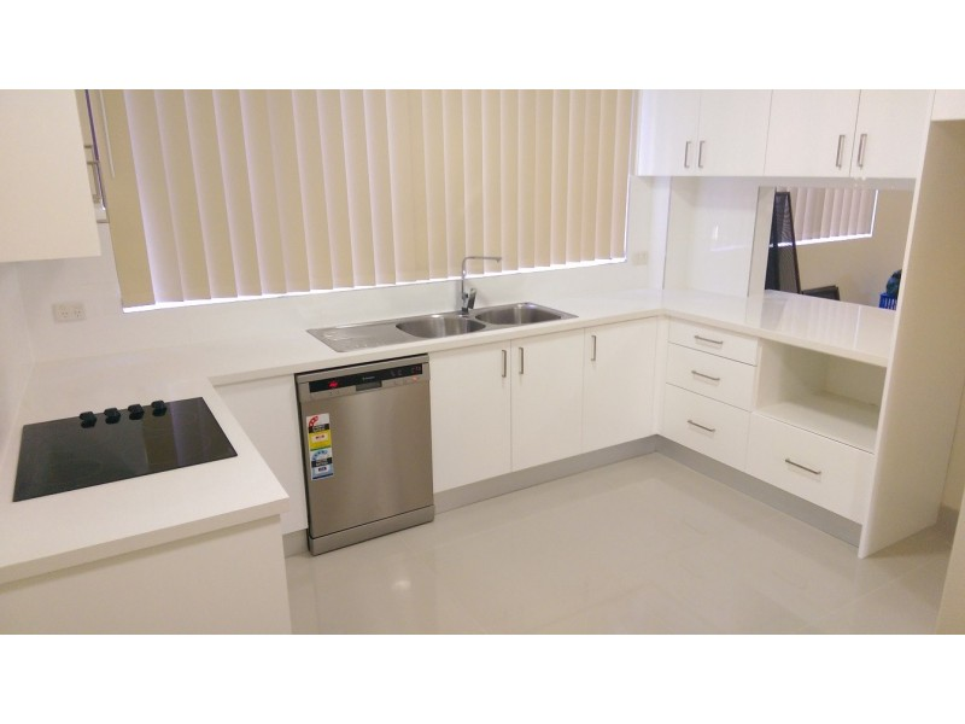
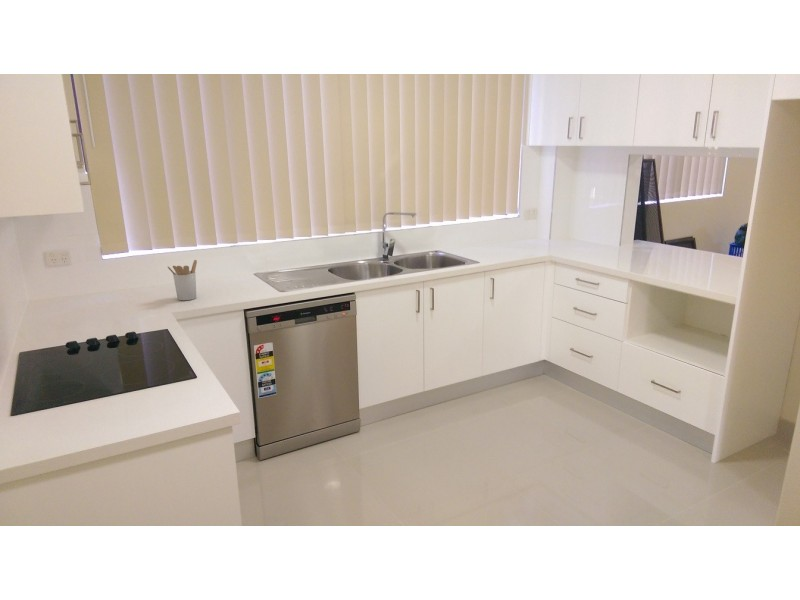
+ utensil holder [167,259,198,301]
